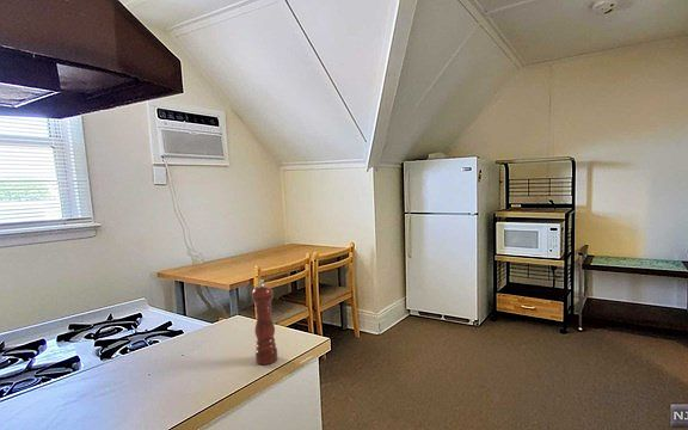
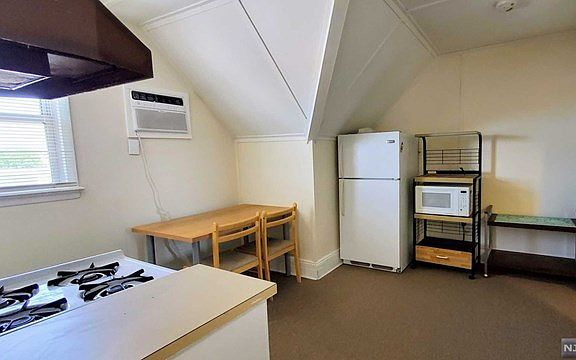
- pepper mill [251,278,278,366]
